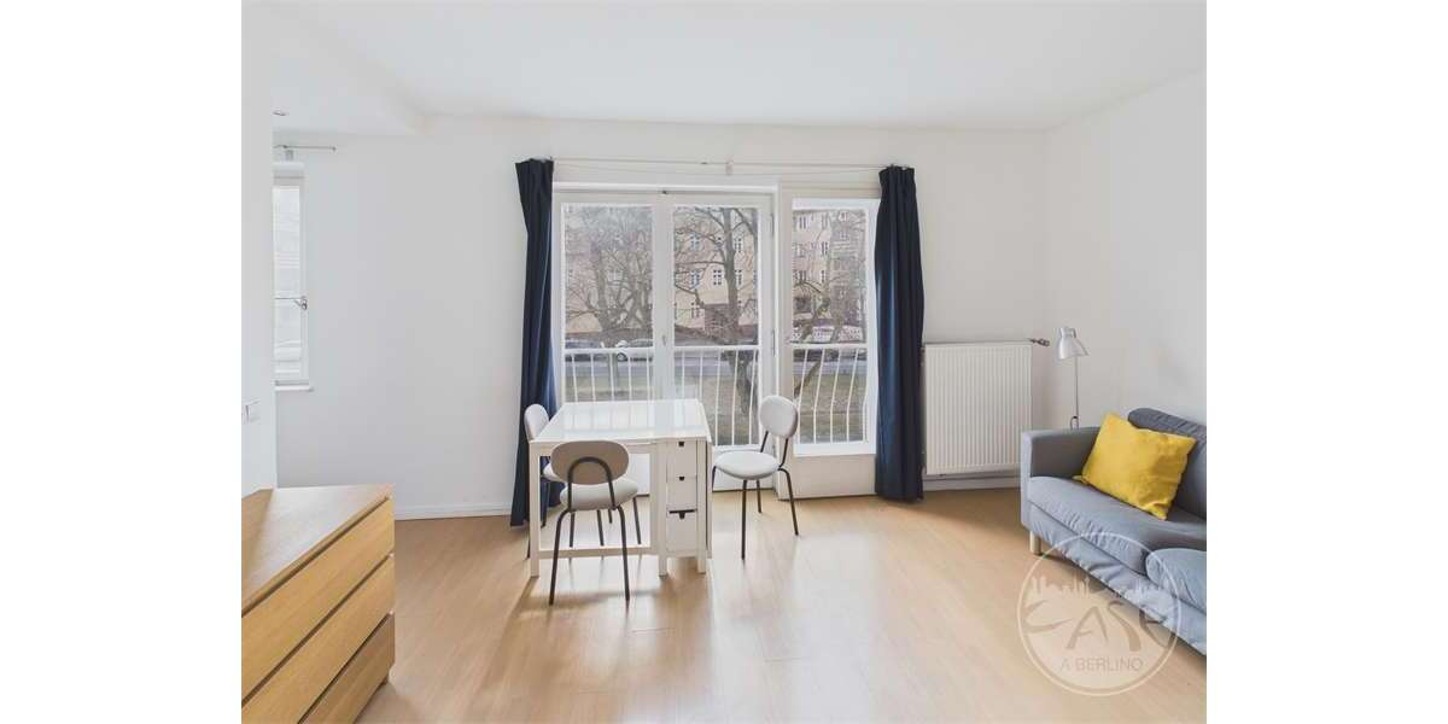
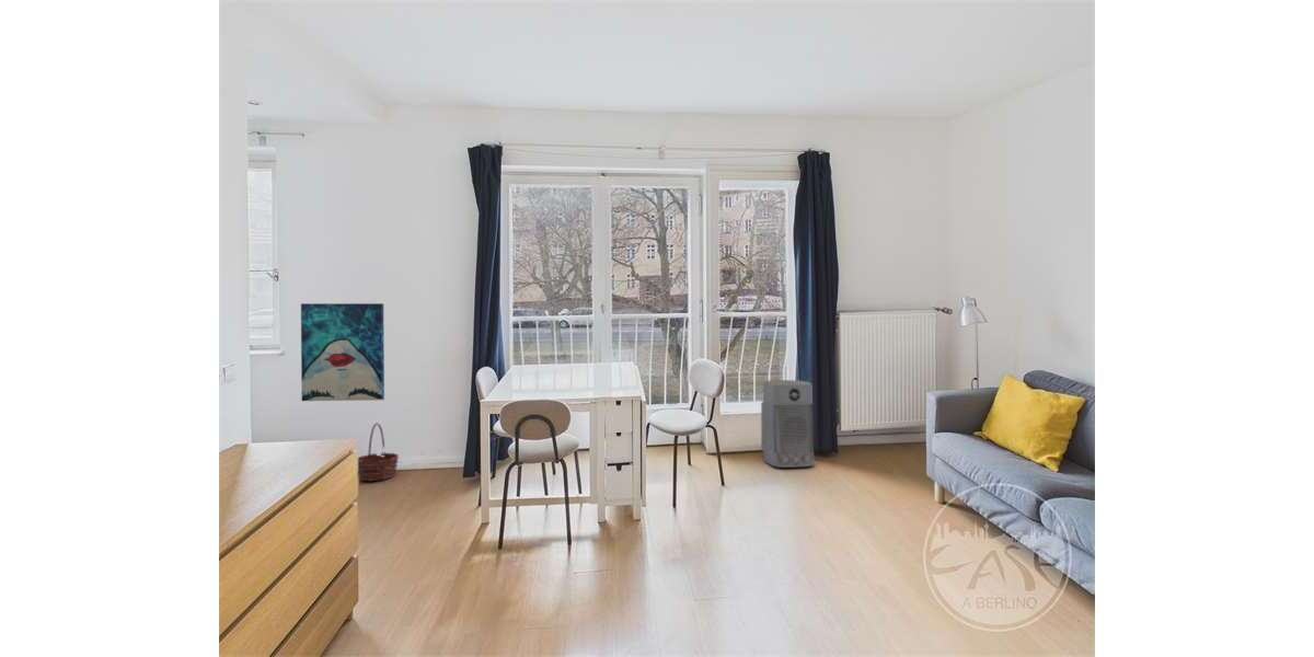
+ air purifier [760,379,816,469]
+ basket [357,423,400,482]
+ wall art [300,302,385,402]
